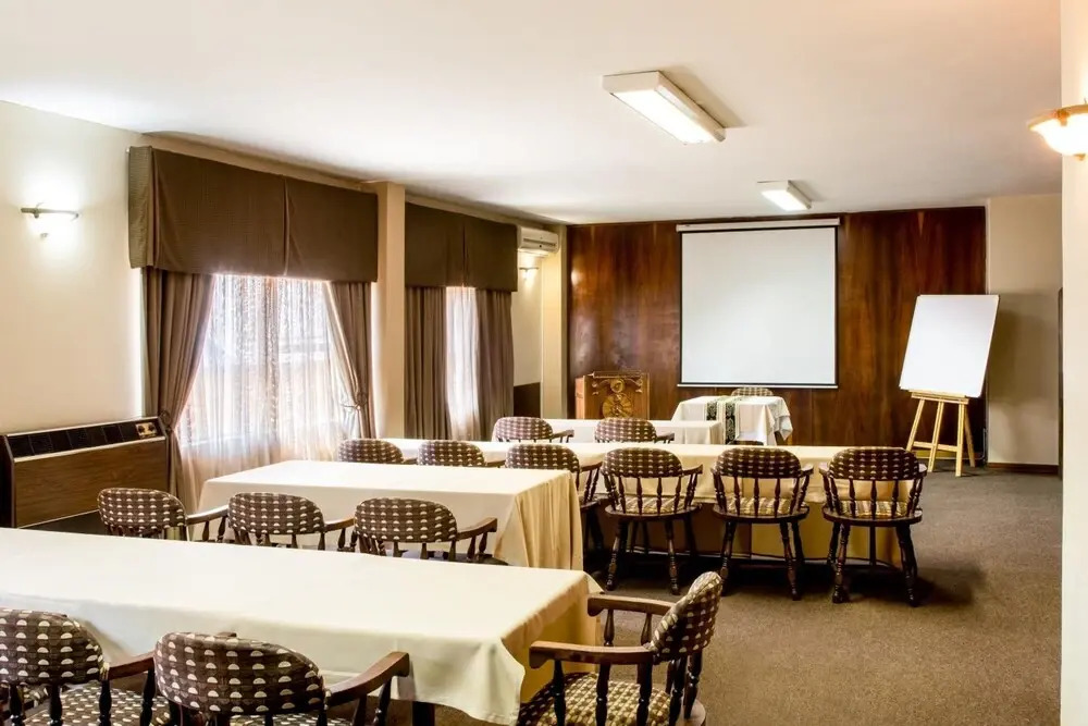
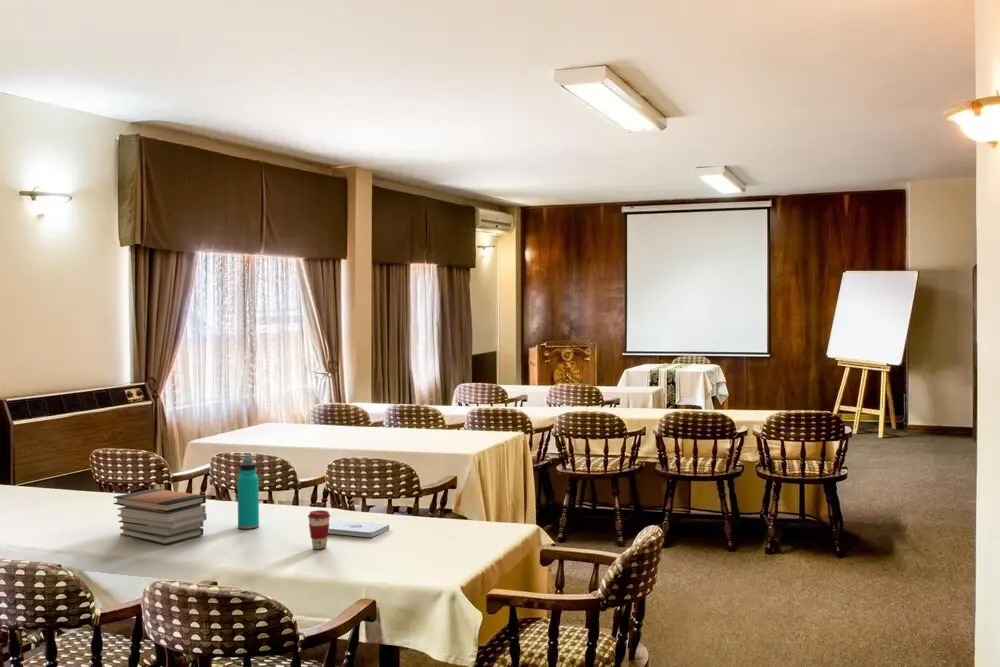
+ notepad [328,519,390,538]
+ coffee cup [307,509,331,550]
+ book stack [112,488,208,545]
+ water bottle [236,456,260,530]
